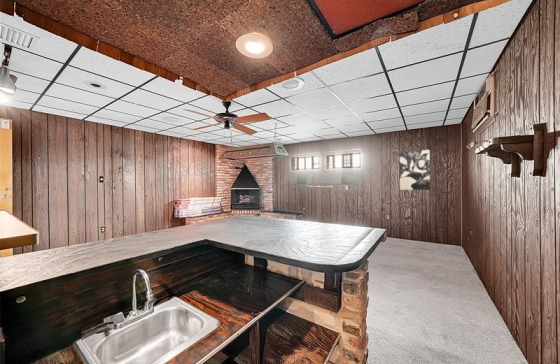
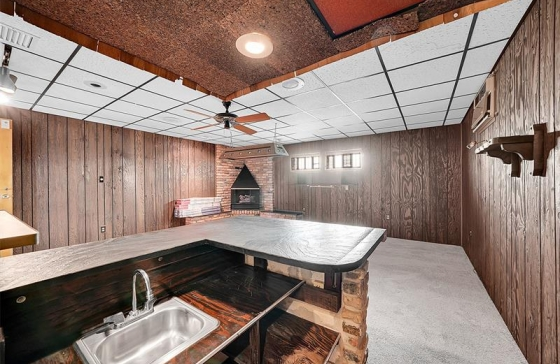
- wall art [399,149,431,191]
